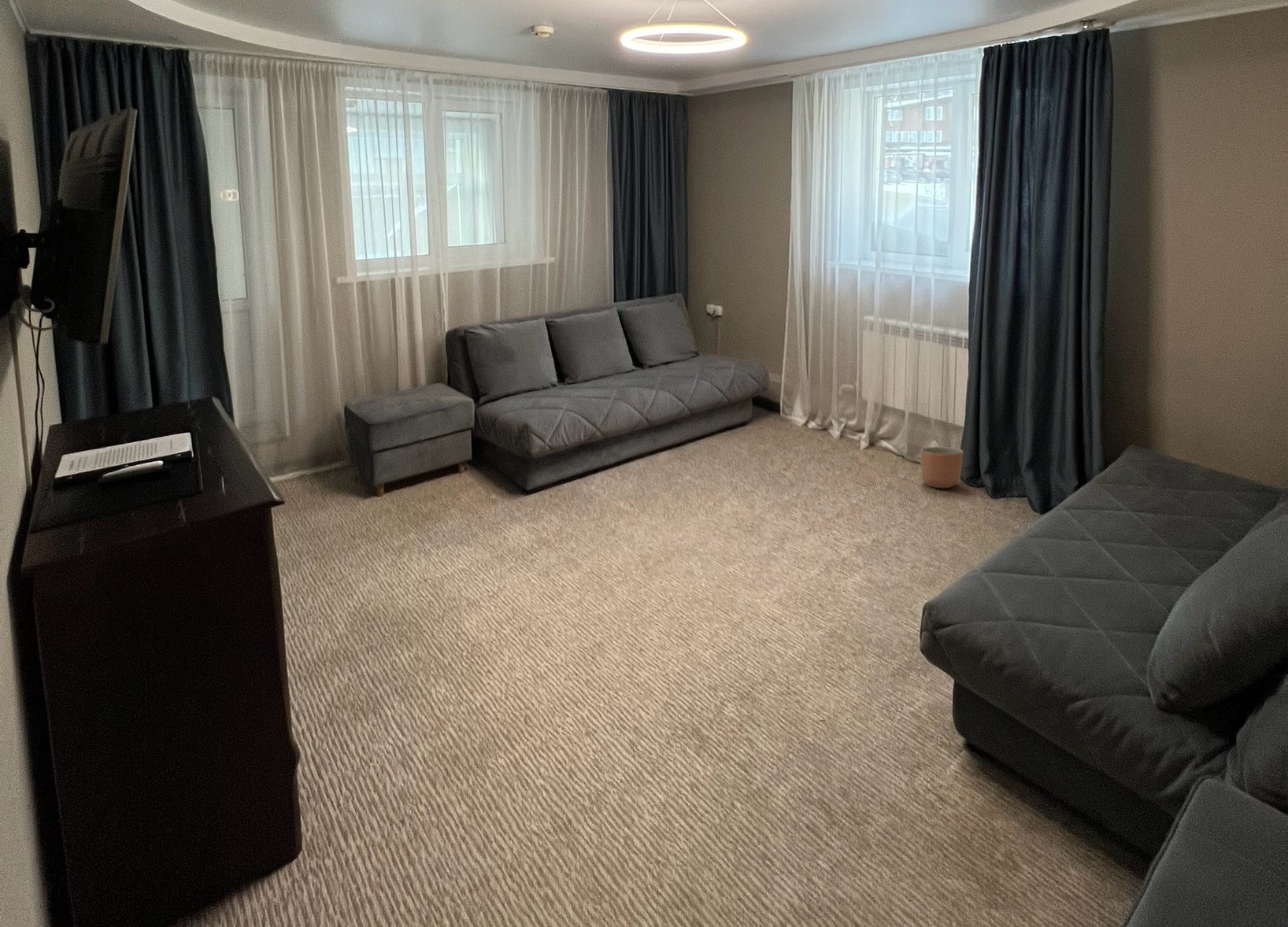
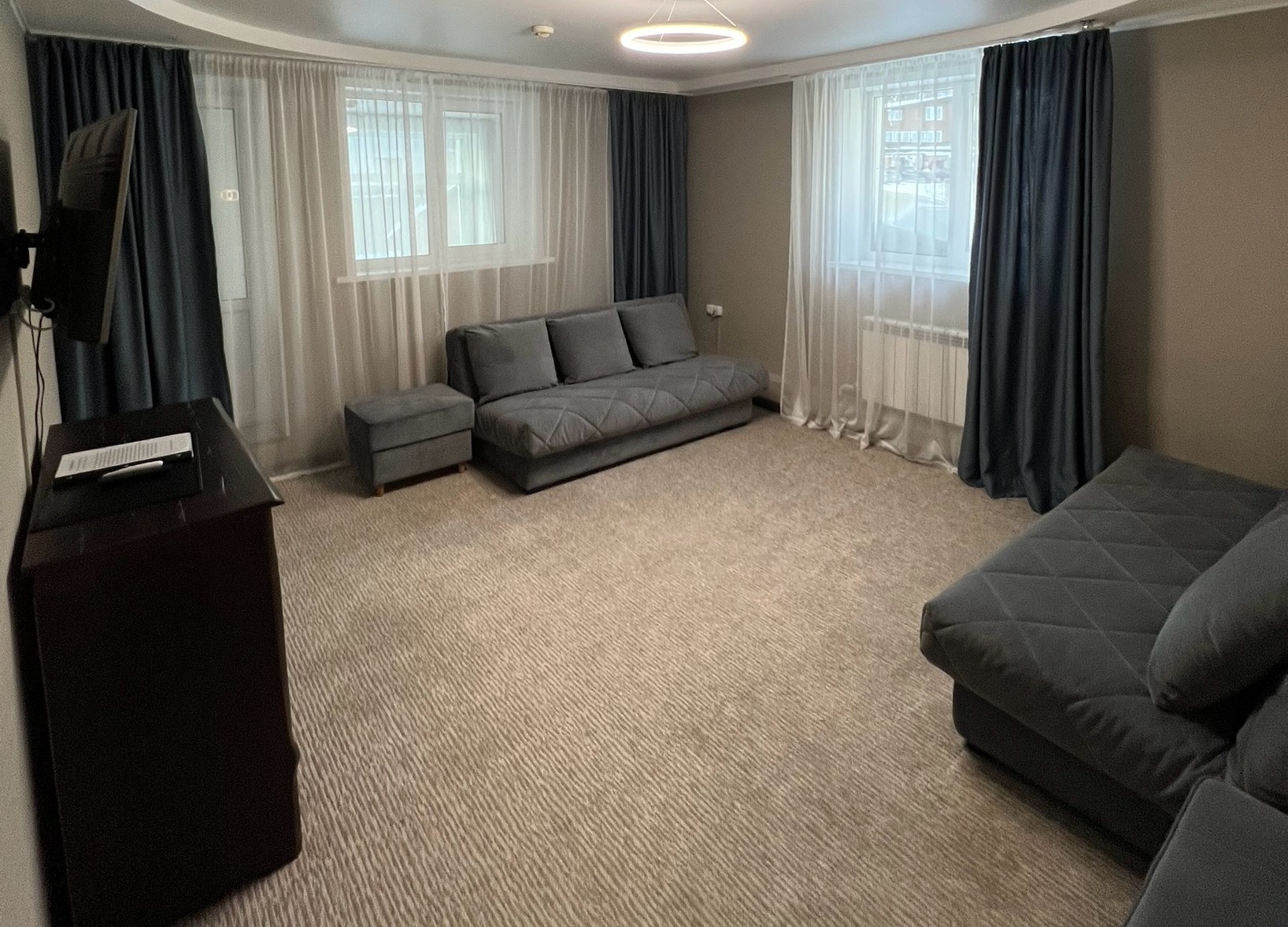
- planter [920,446,964,489]
